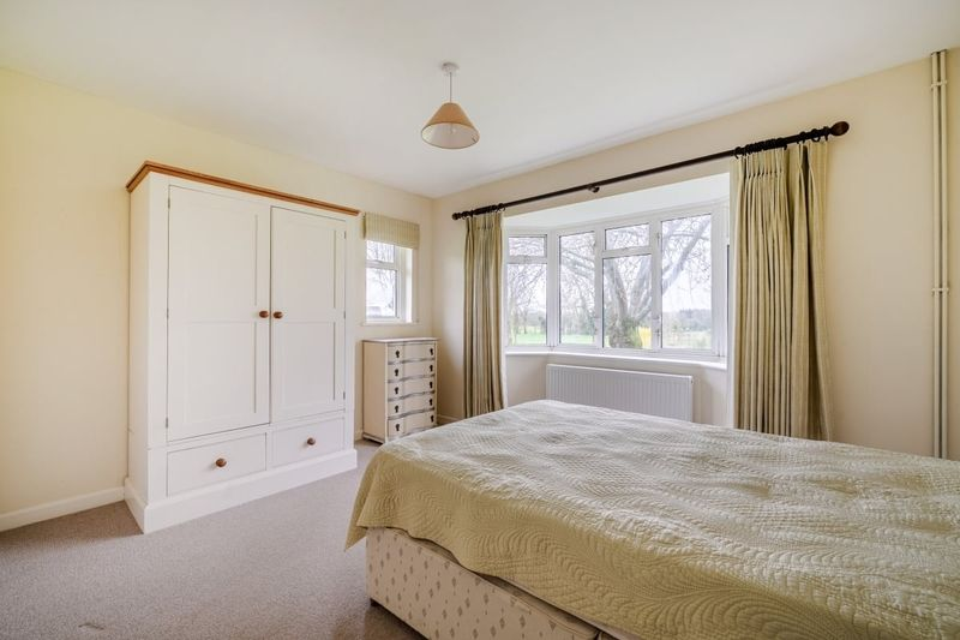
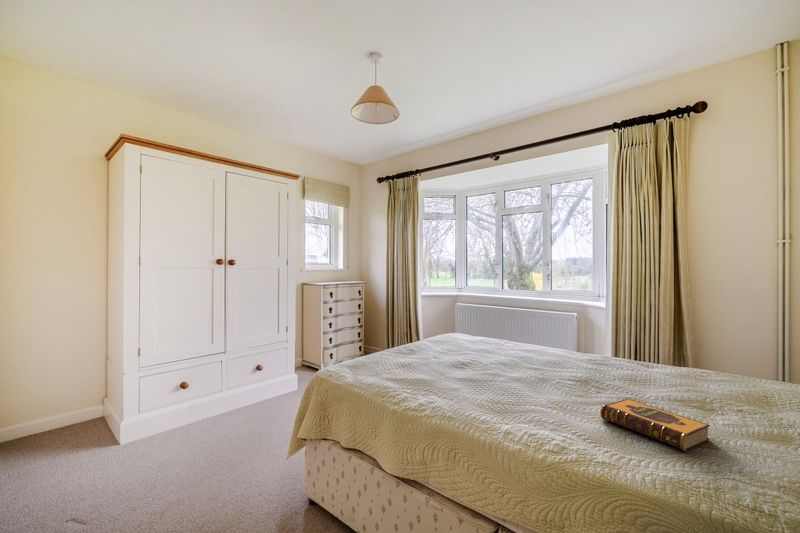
+ hardback book [599,398,711,452]
